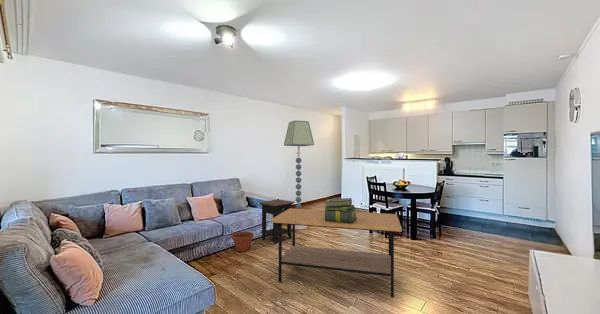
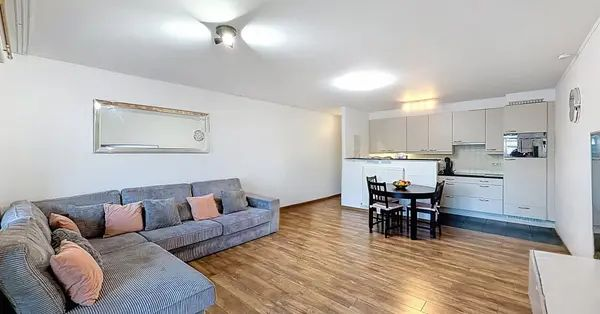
- plant pot [230,231,255,253]
- side table [258,198,296,245]
- coffee table [270,208,403,298]
- floor lamp [283,119,315,231]
- stack of books [323,197,358,222]
